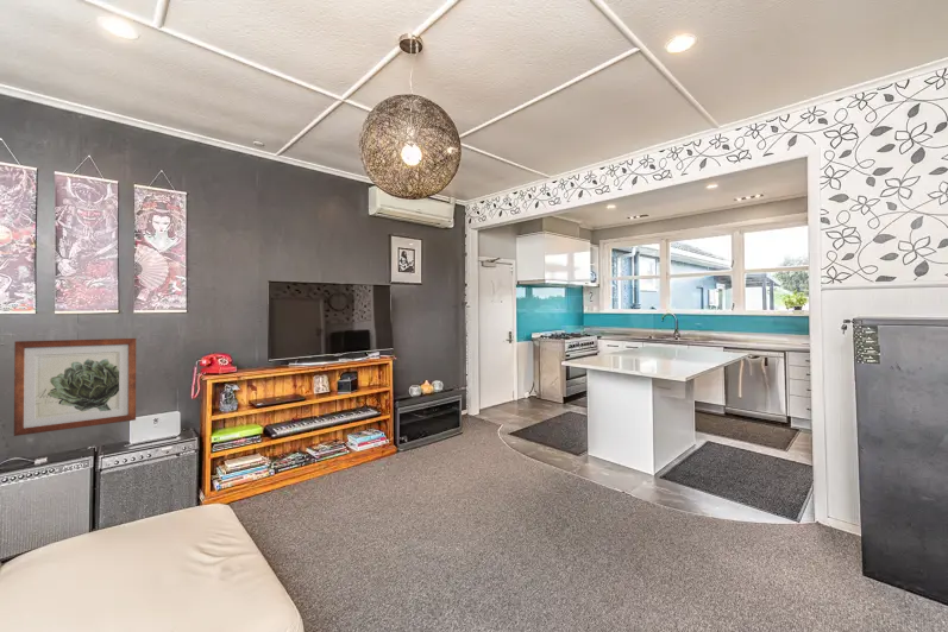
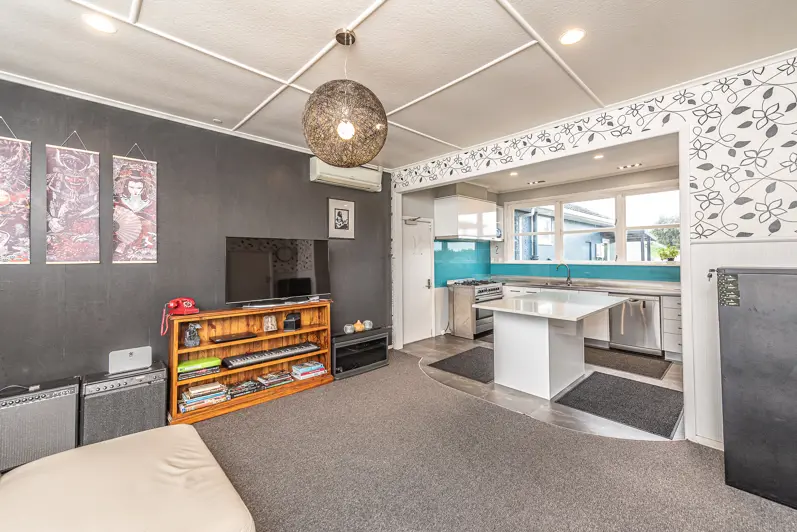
- wall art [13,337,137,437]
